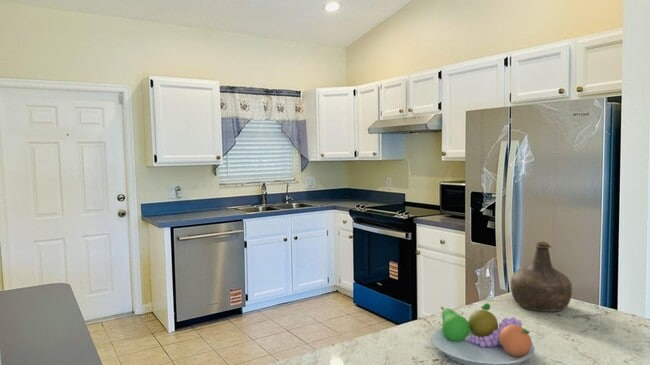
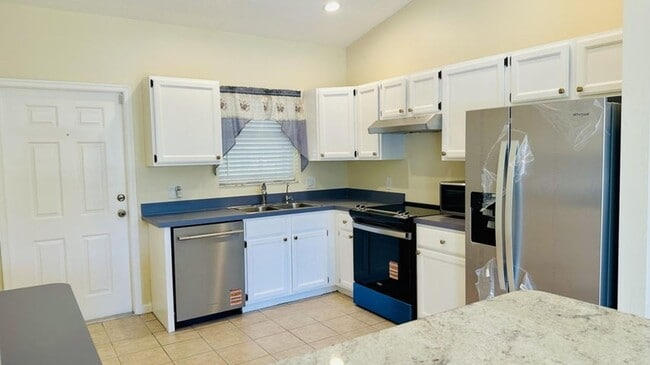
- fruit bowl [431,302,536,365]
- bottle [509,241,573,313]
